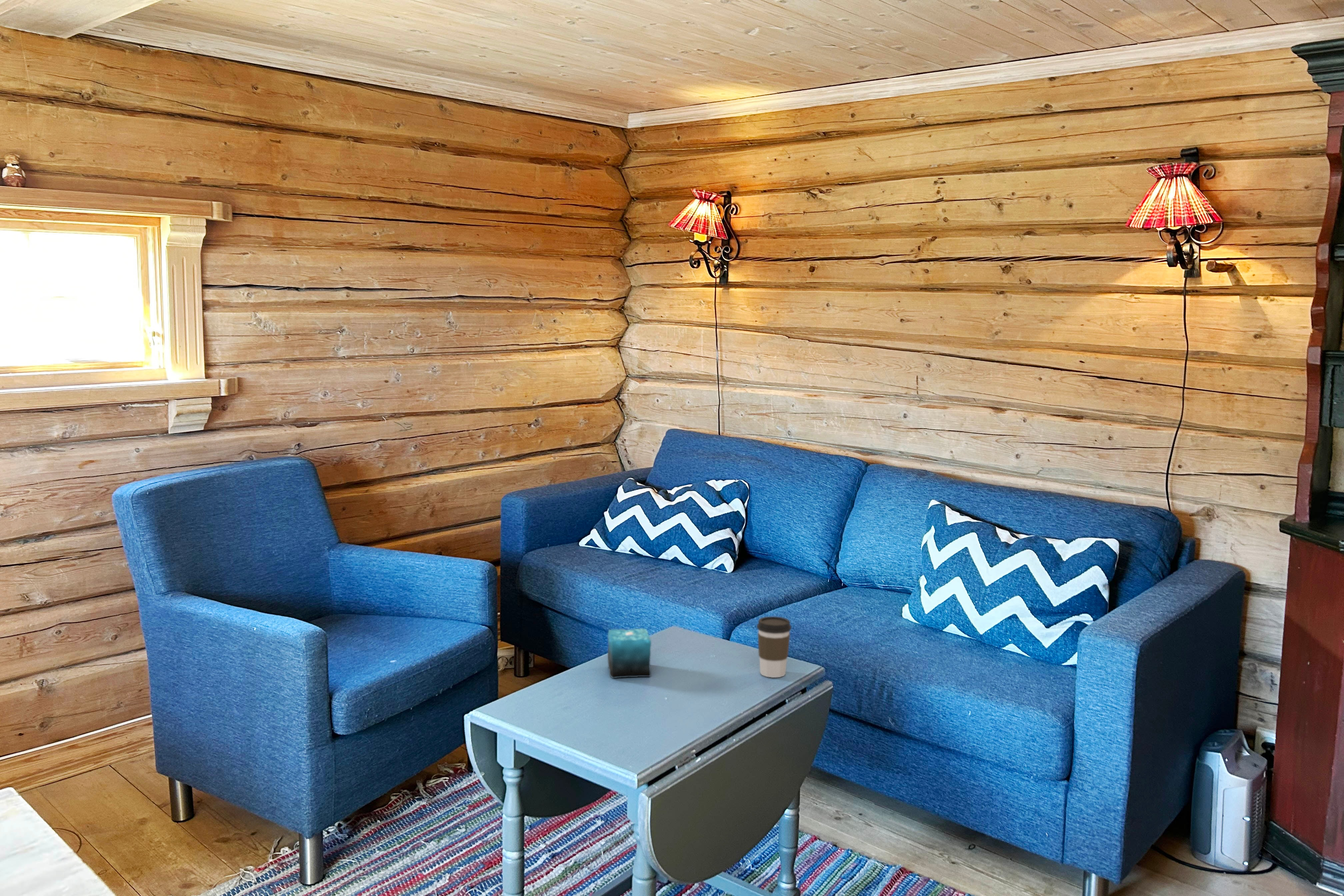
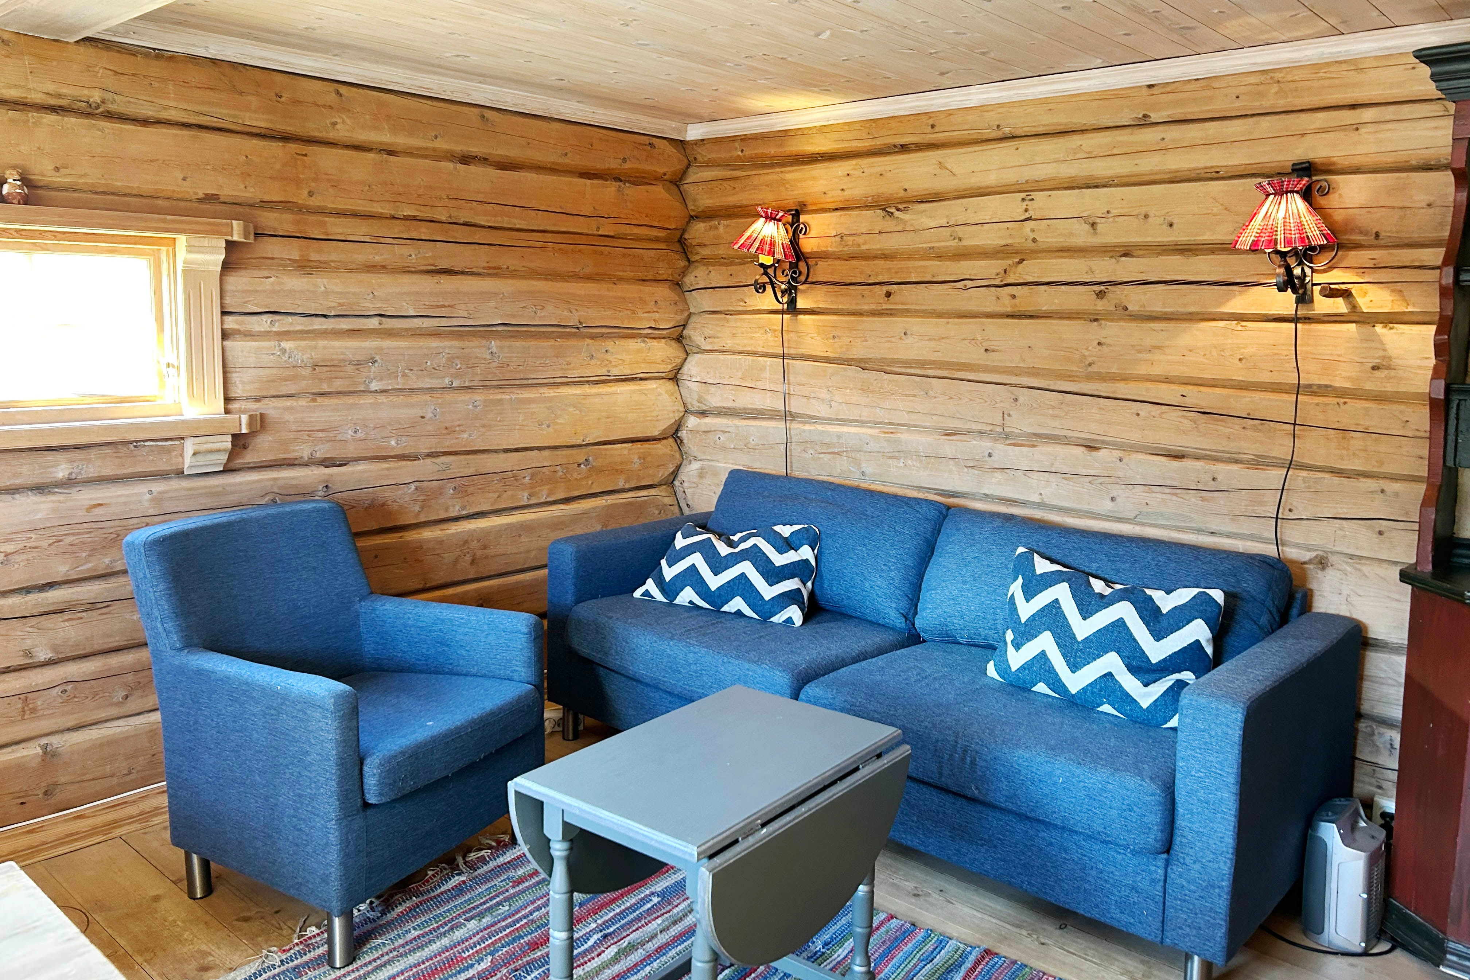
- coffee cup [756,616,792,678]
- candle [607,616,652,678]
